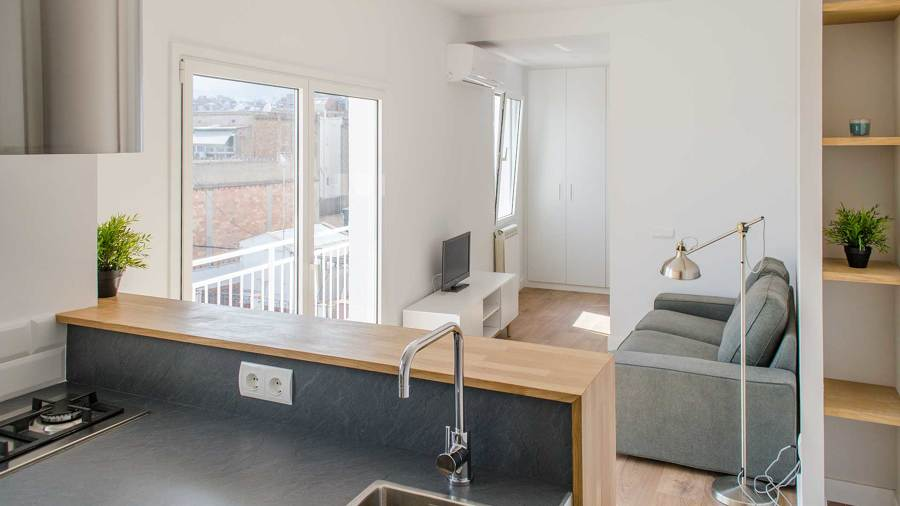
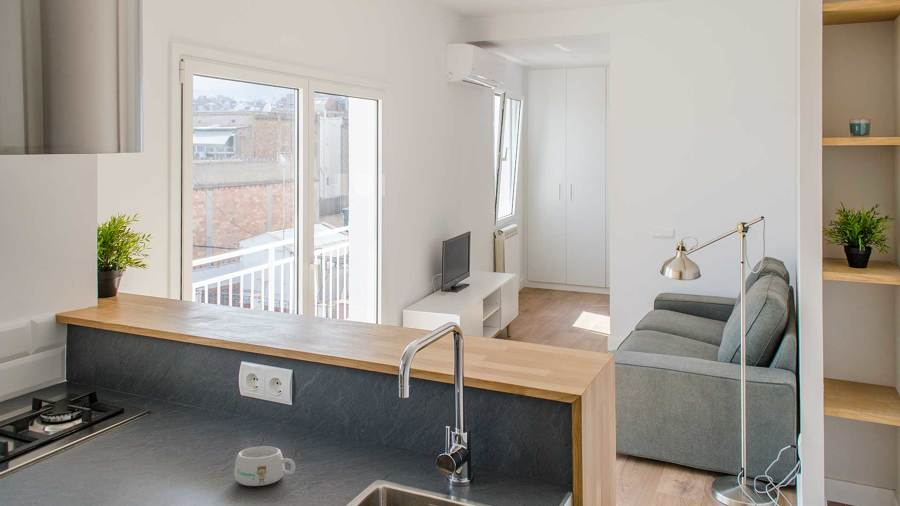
+ mug [233,445,296,487]
